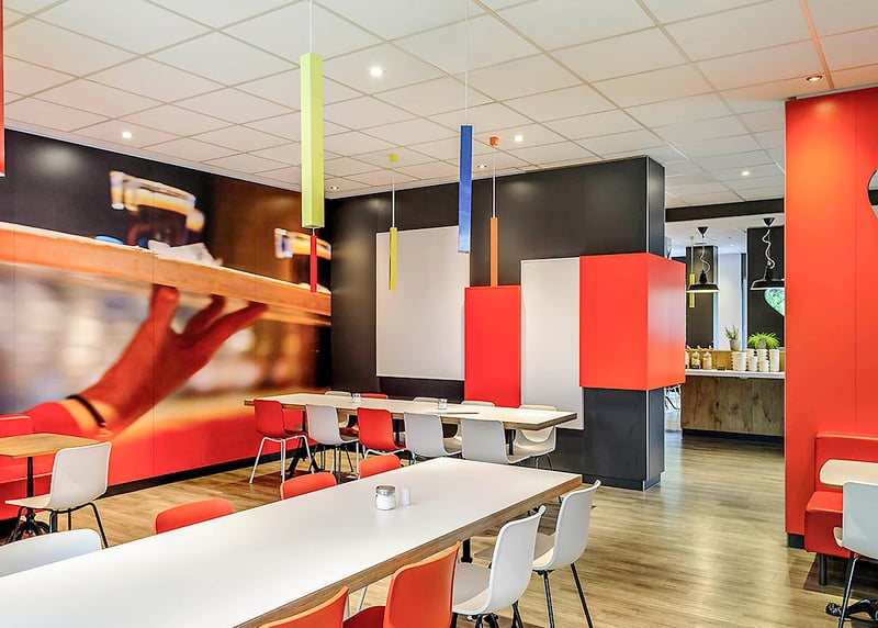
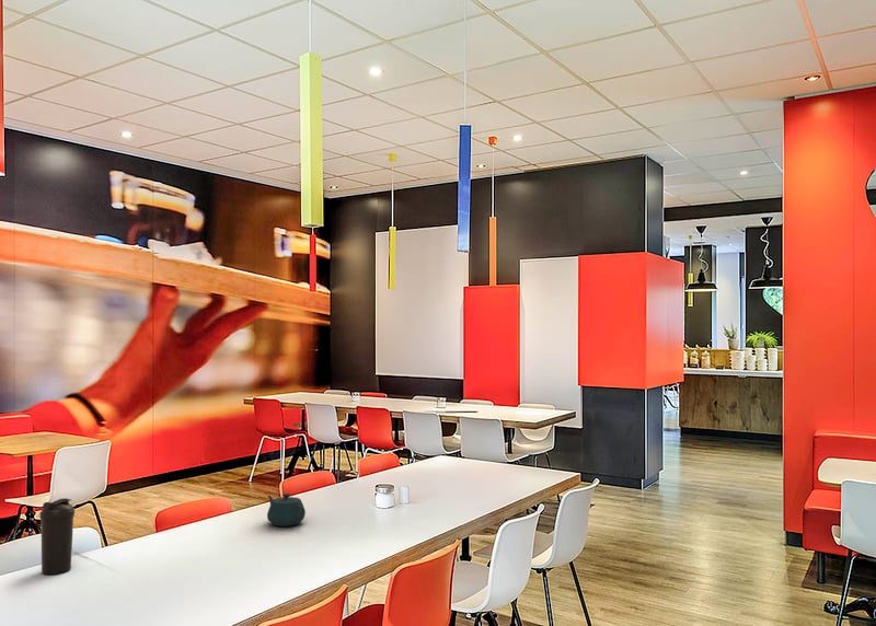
+ water bottle [38,498,76,576]
+ teapot [266,492,307,528]
